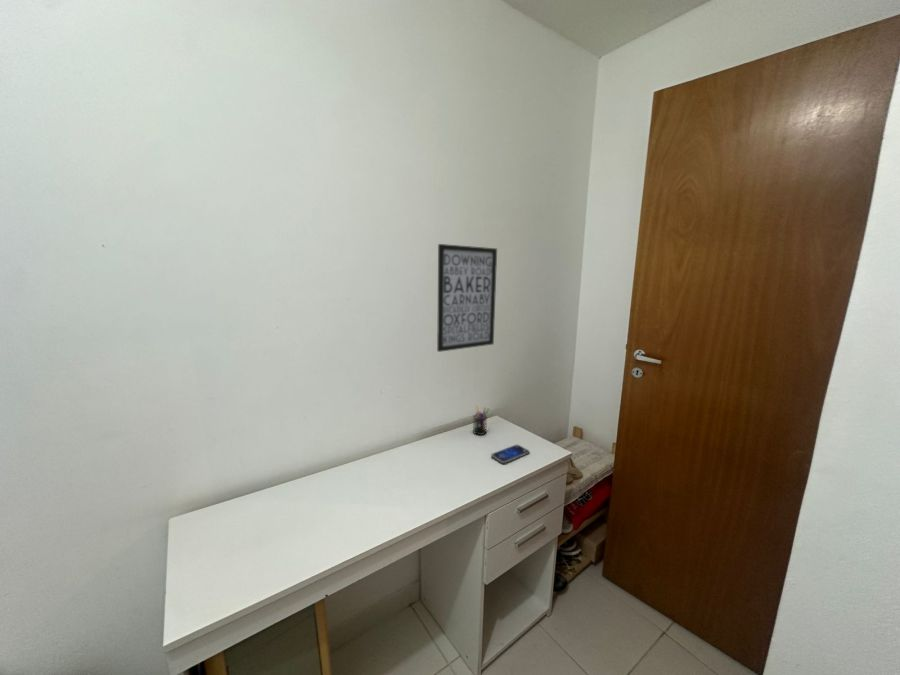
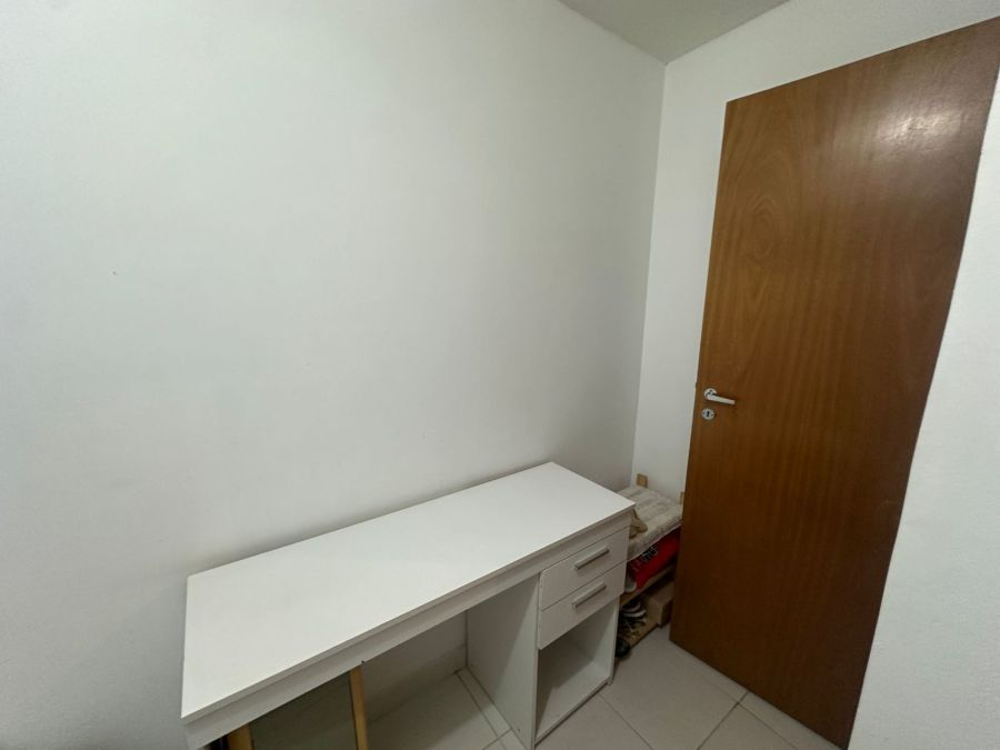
- wall art [436,243,498,353]
- pen holder [472,404,490,436]
- smartphone [490,444,531,464]
